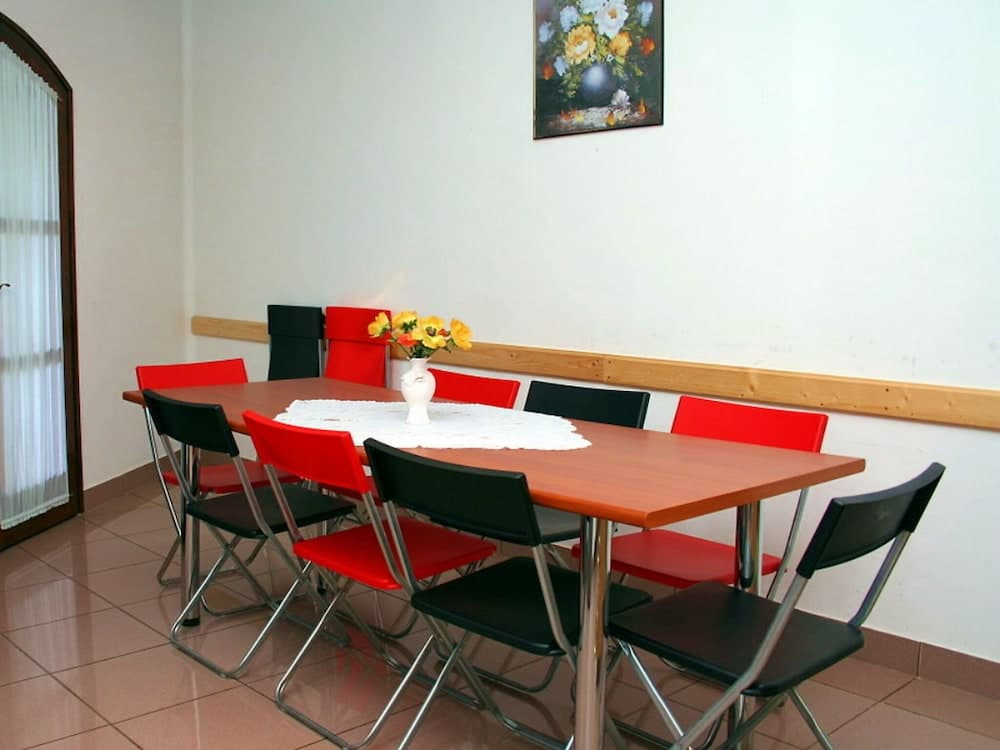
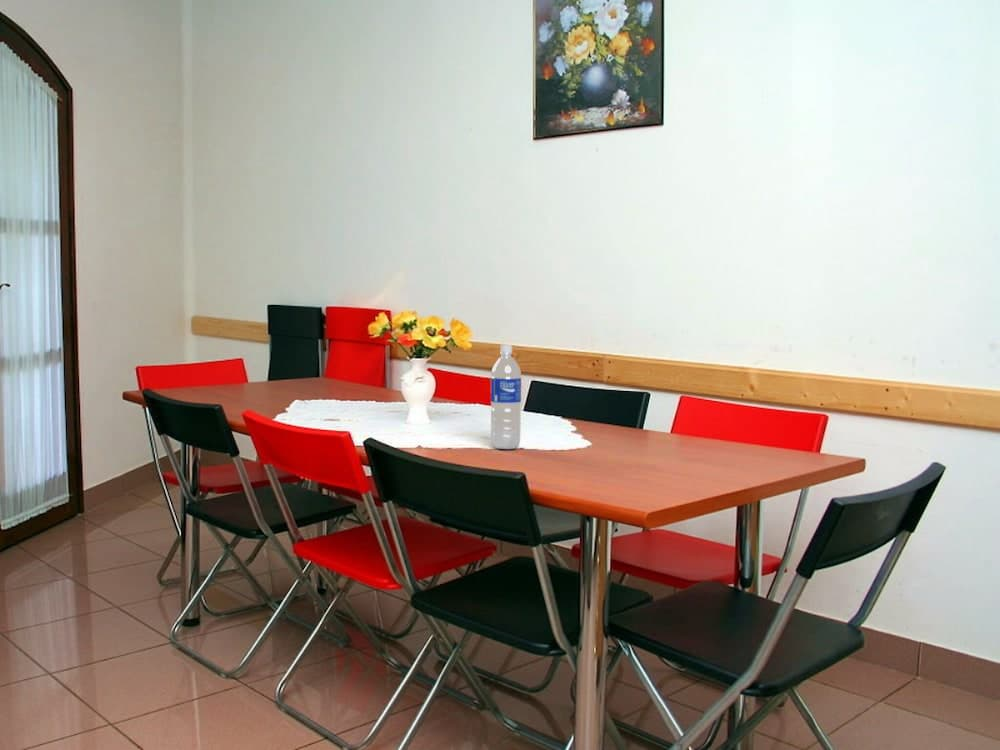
+ water bottle [490,344,522,450]
